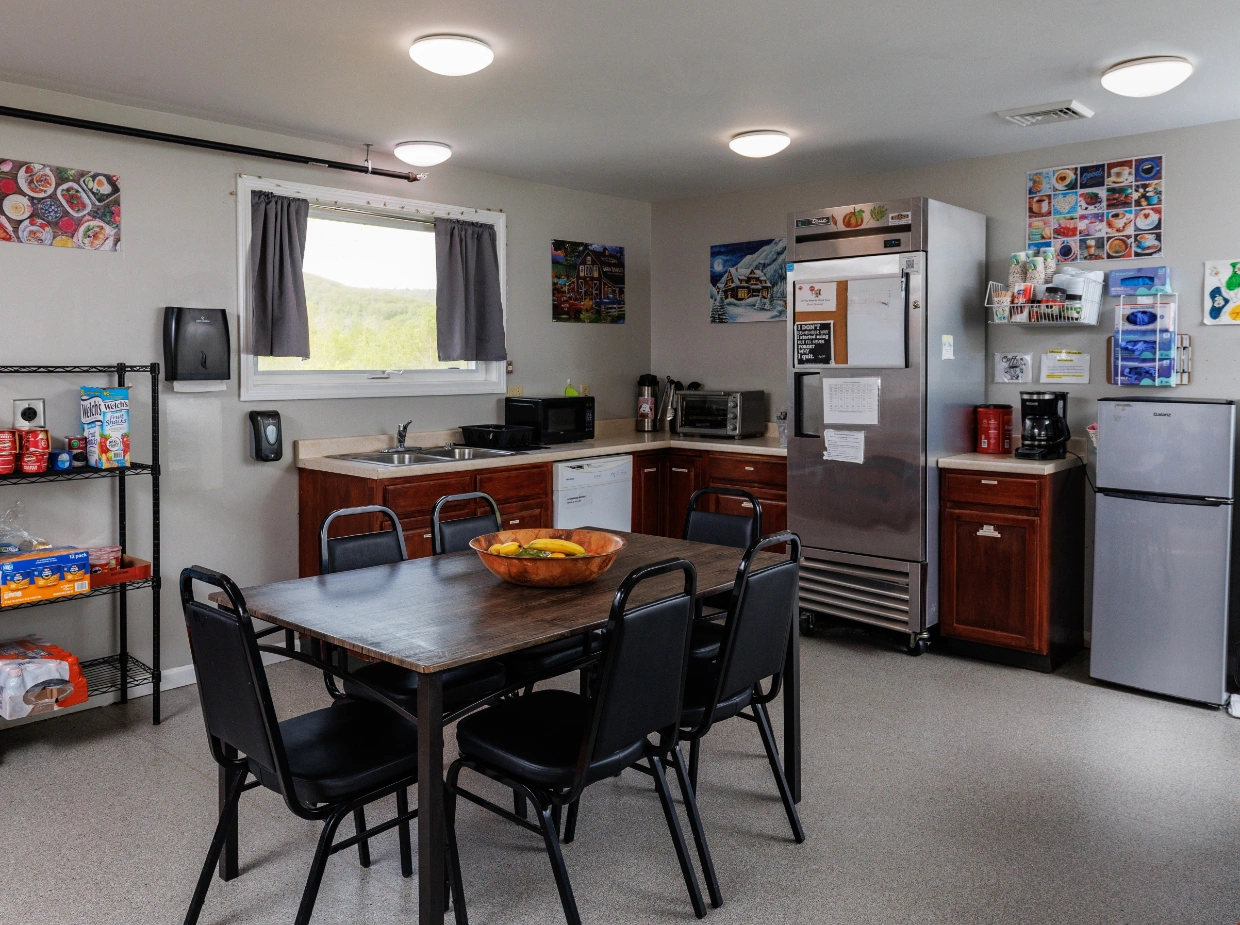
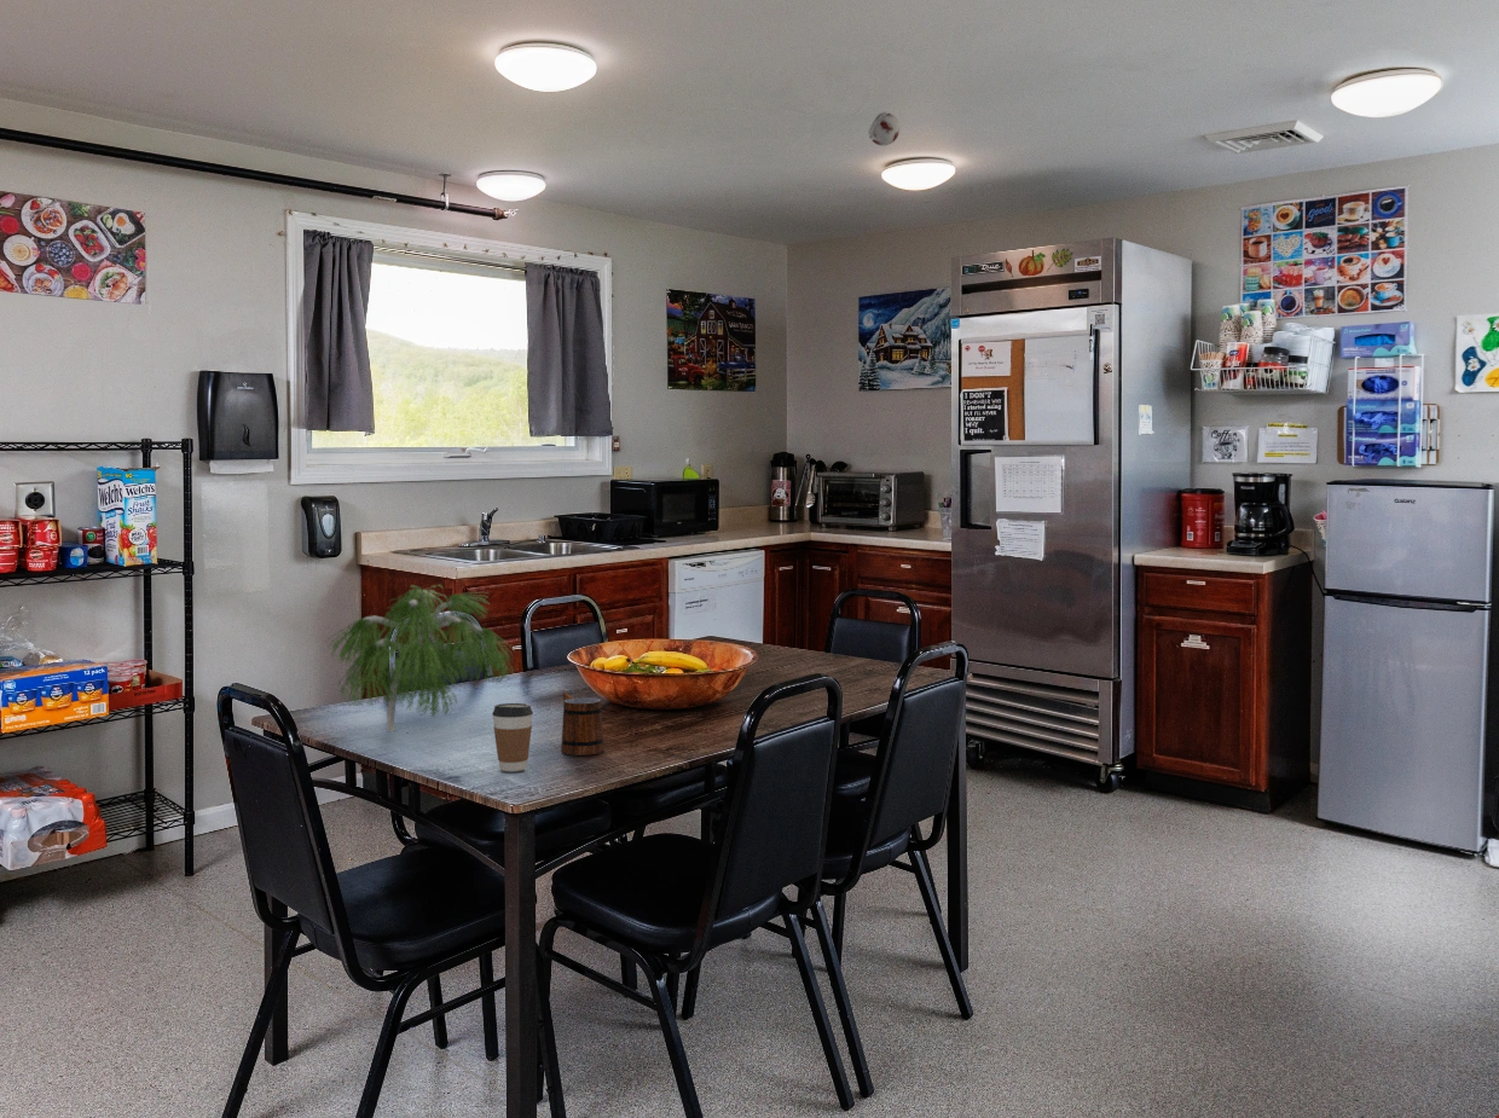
+ smoke detector [868,111,901,147]
+ coffee cup [491,702,534,772]
+ mug [560,691,606,757]
+ plant [325,583,519,734]
